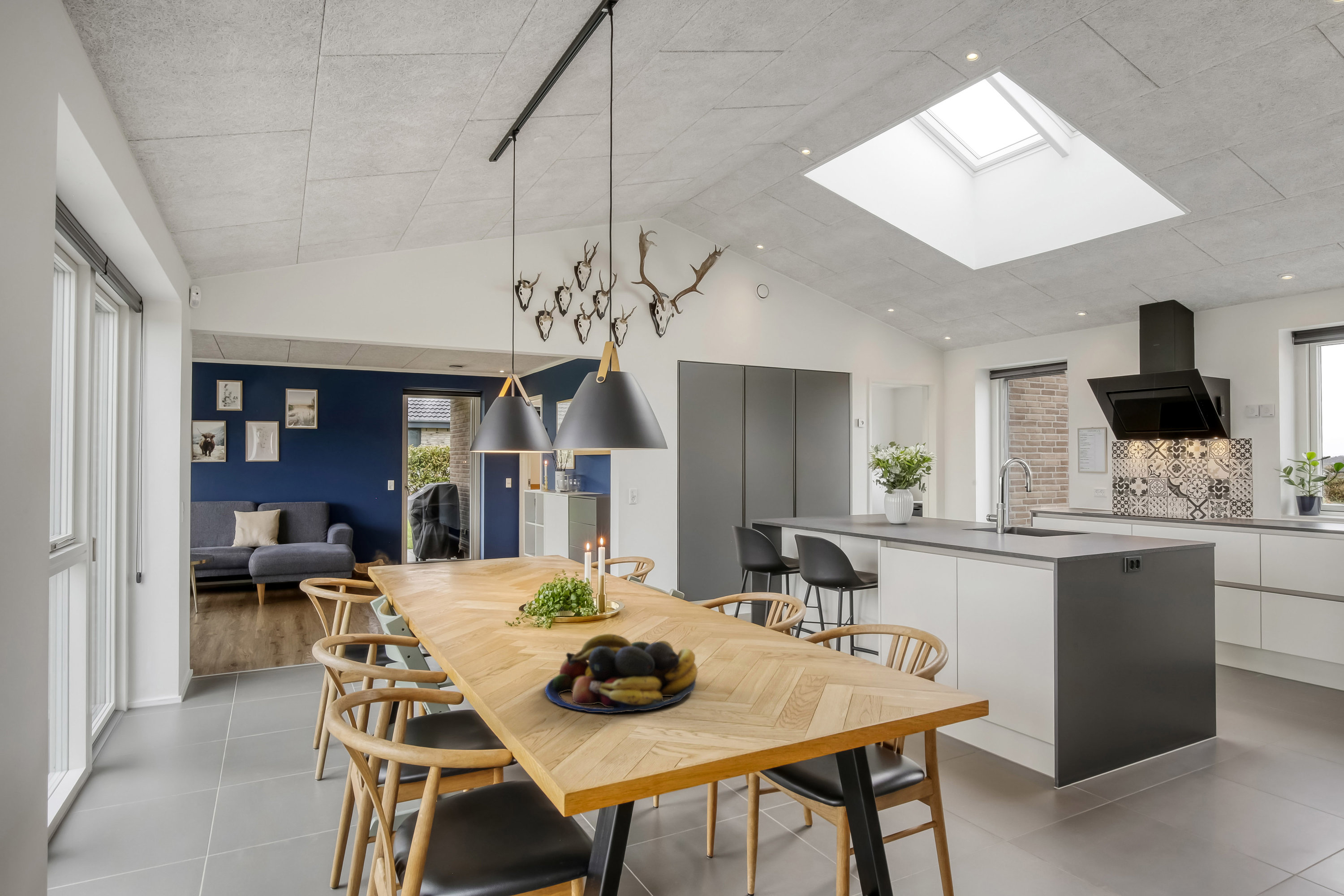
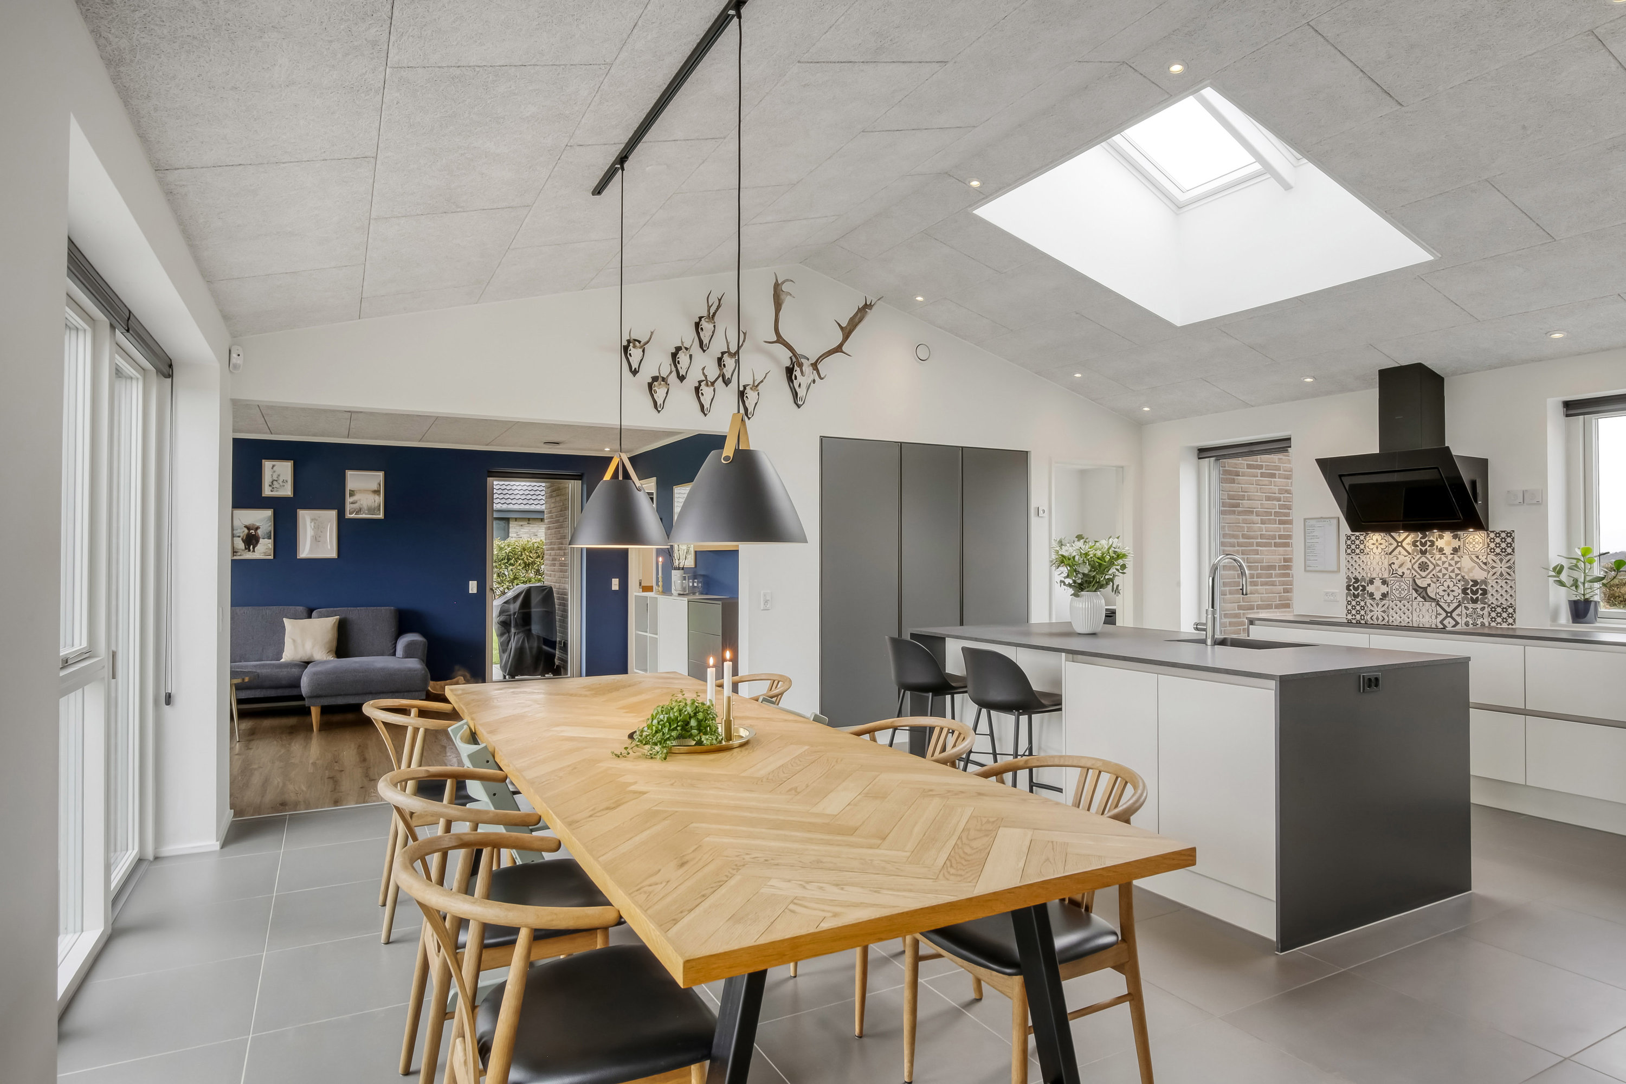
- fruit bowl [544,633,698,714]
